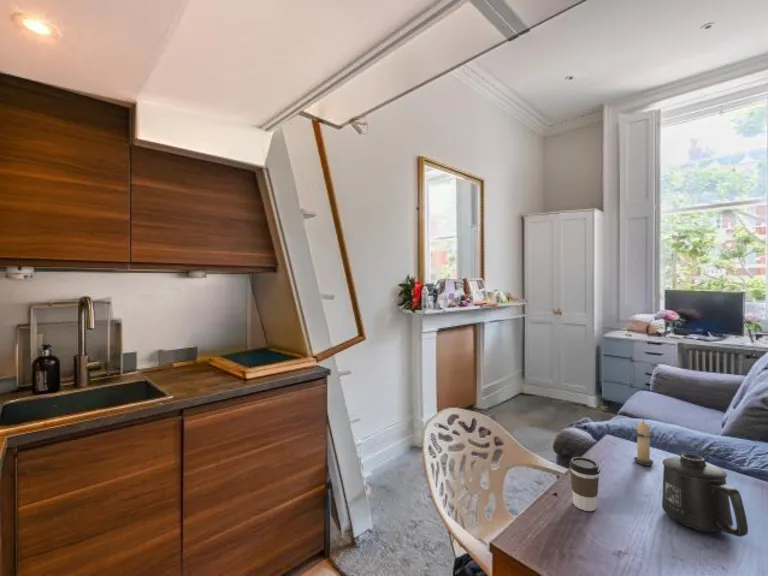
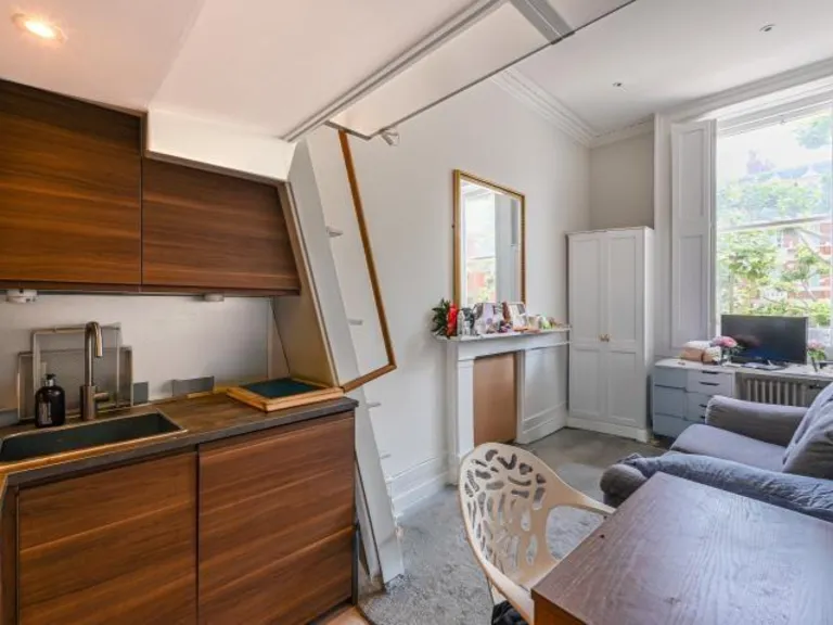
- coffee cup [568,456,601,512]
- mug [661,453,749,537]
- candle [632,418,656,466]
